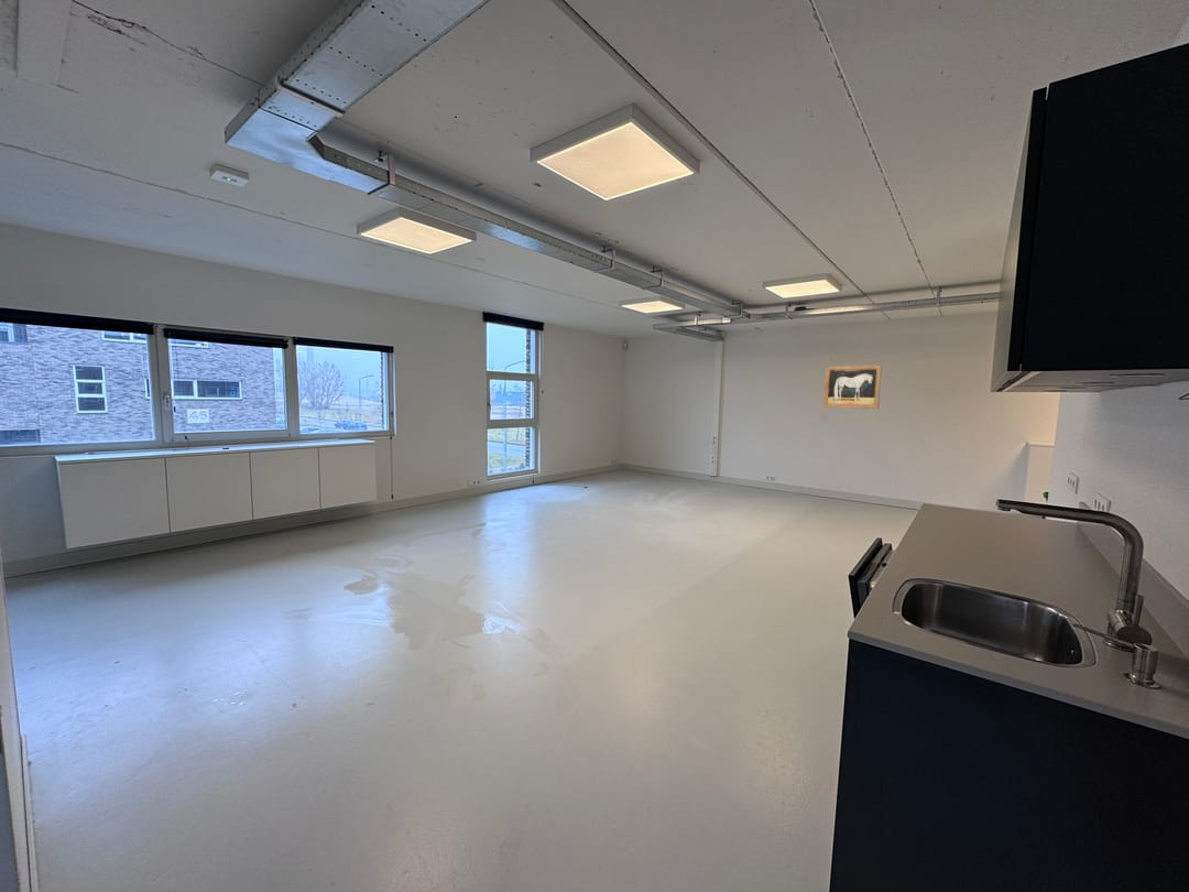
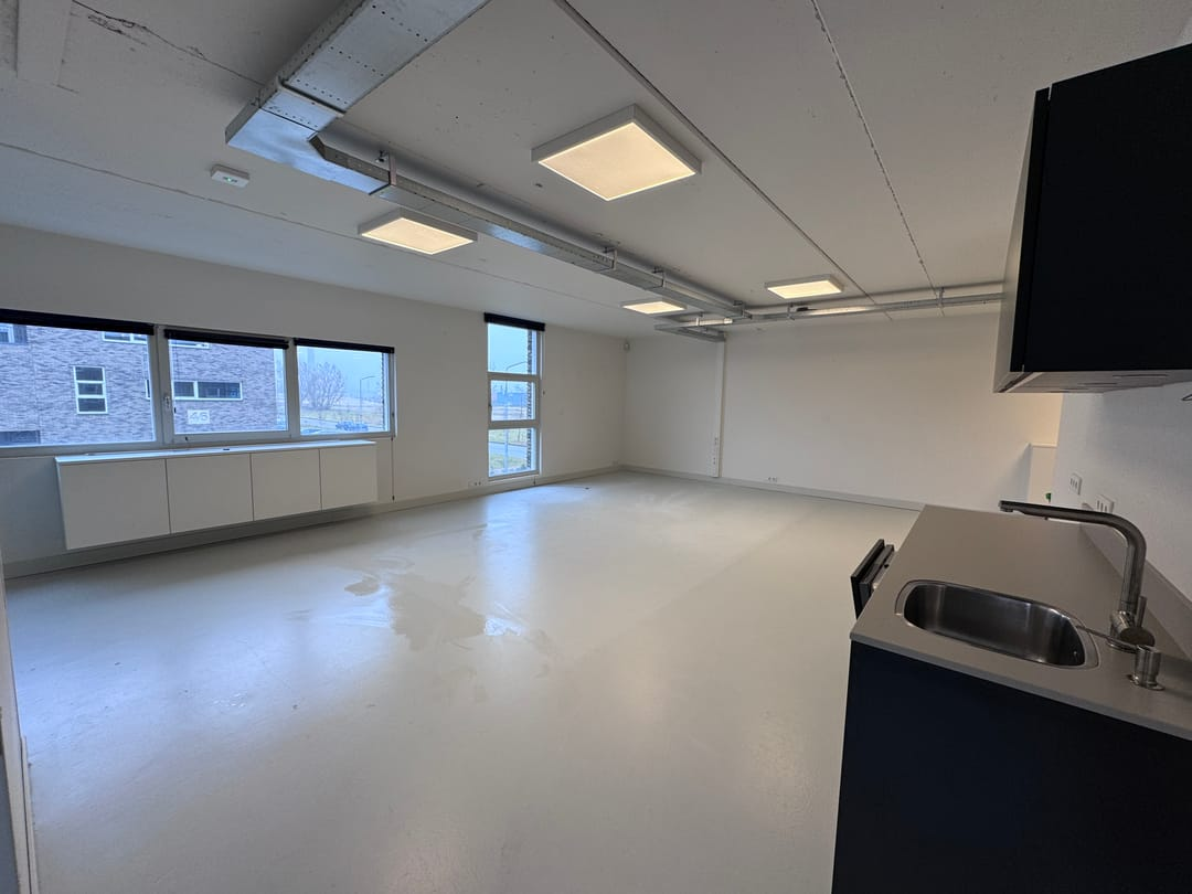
- wall art [822,363,883,410]
